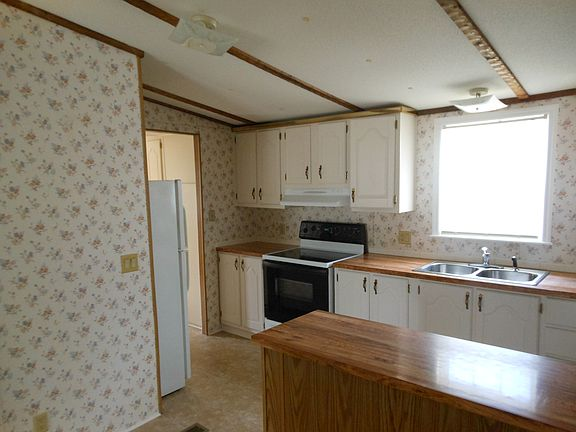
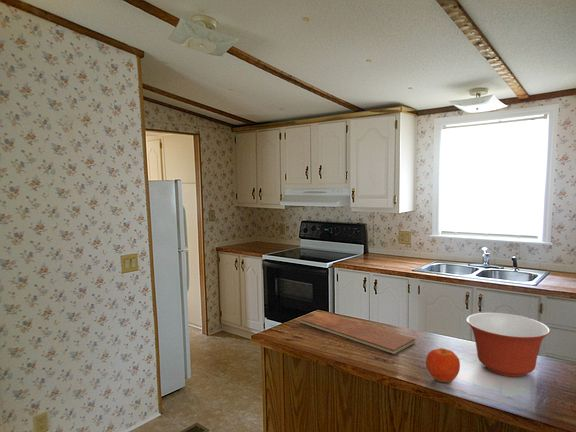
+ fruit [425,347,461,383]
+ chopping board [299,311,416,355]
+ mixing bowl [466,312,551,378]
